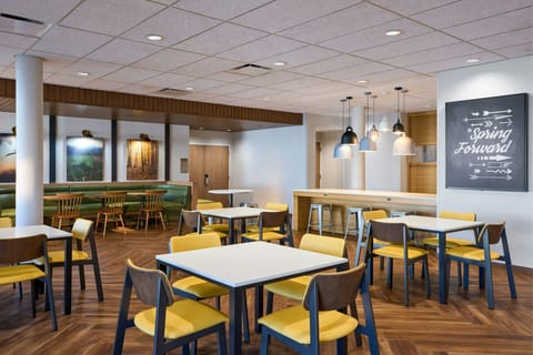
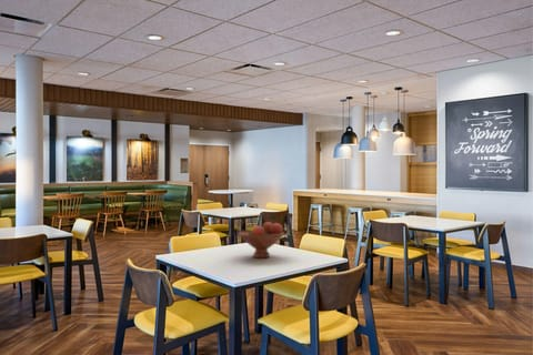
+ fruit bowl [238,221,285,260]
